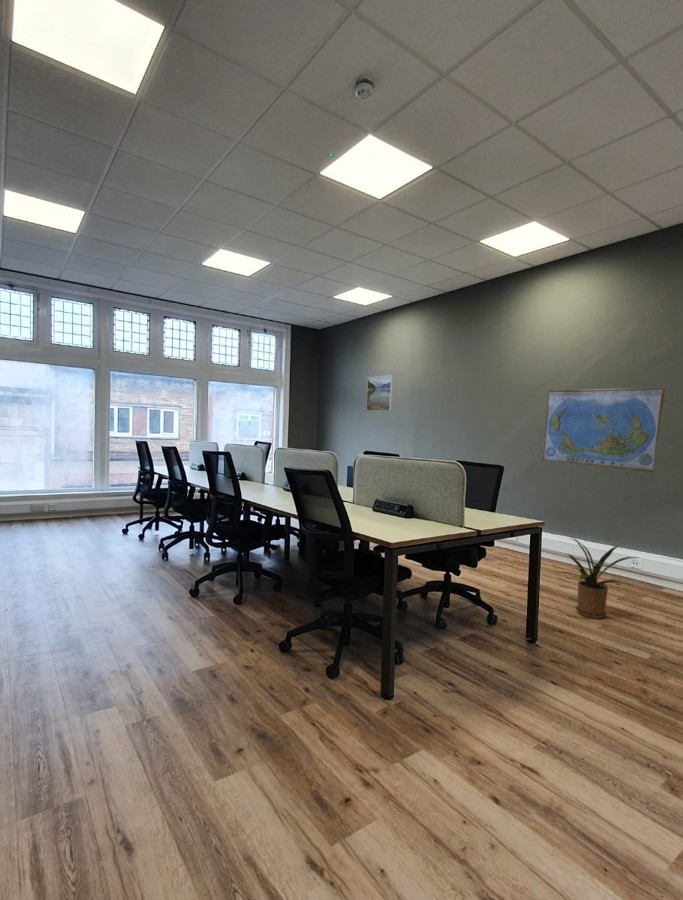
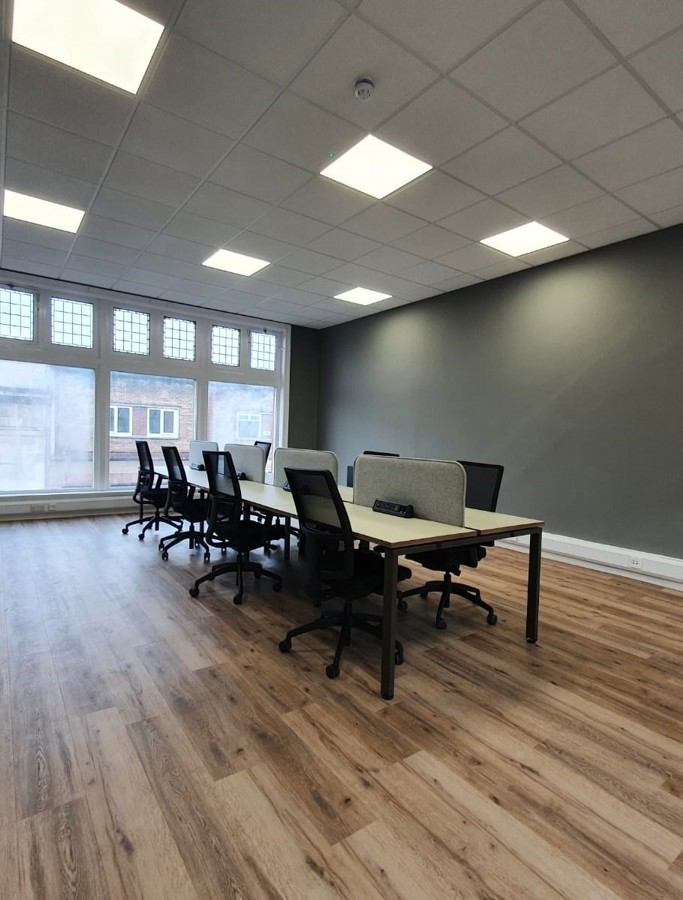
- world map [542,387,666,473]
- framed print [365,374,394,412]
- house plant [557,535,641,620]
